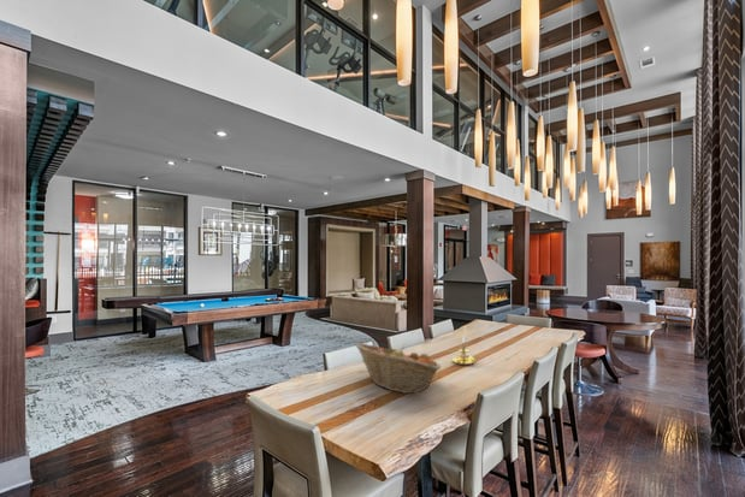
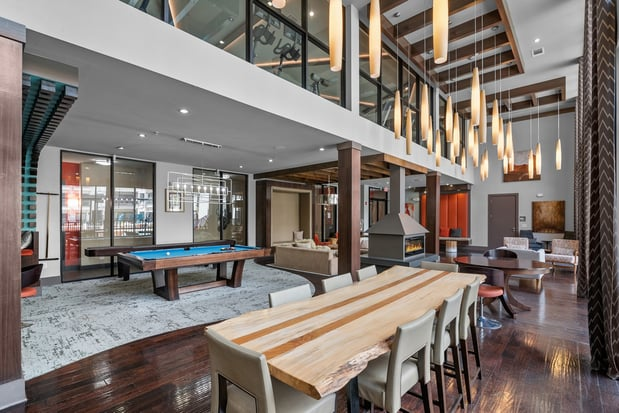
- candle holder [451,335,477,366]
- fruit basket [354,342,442,395]
